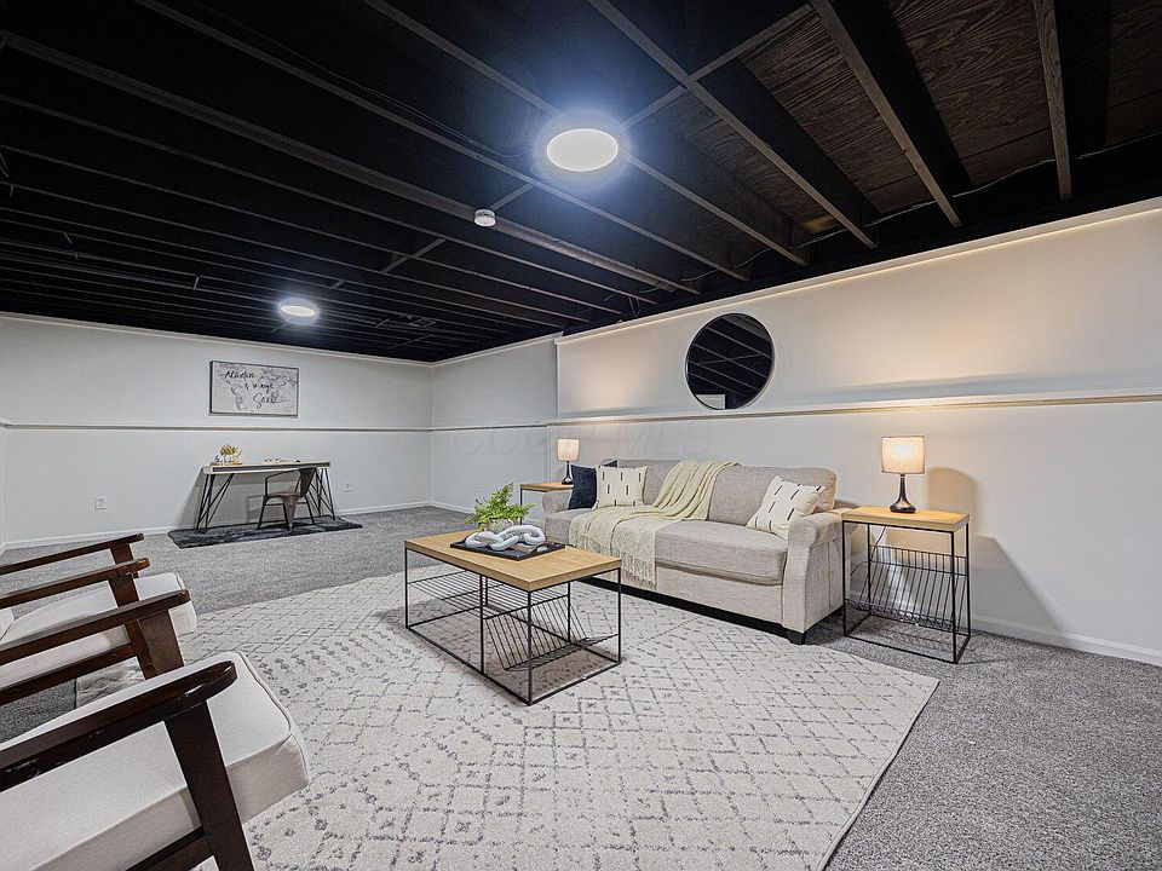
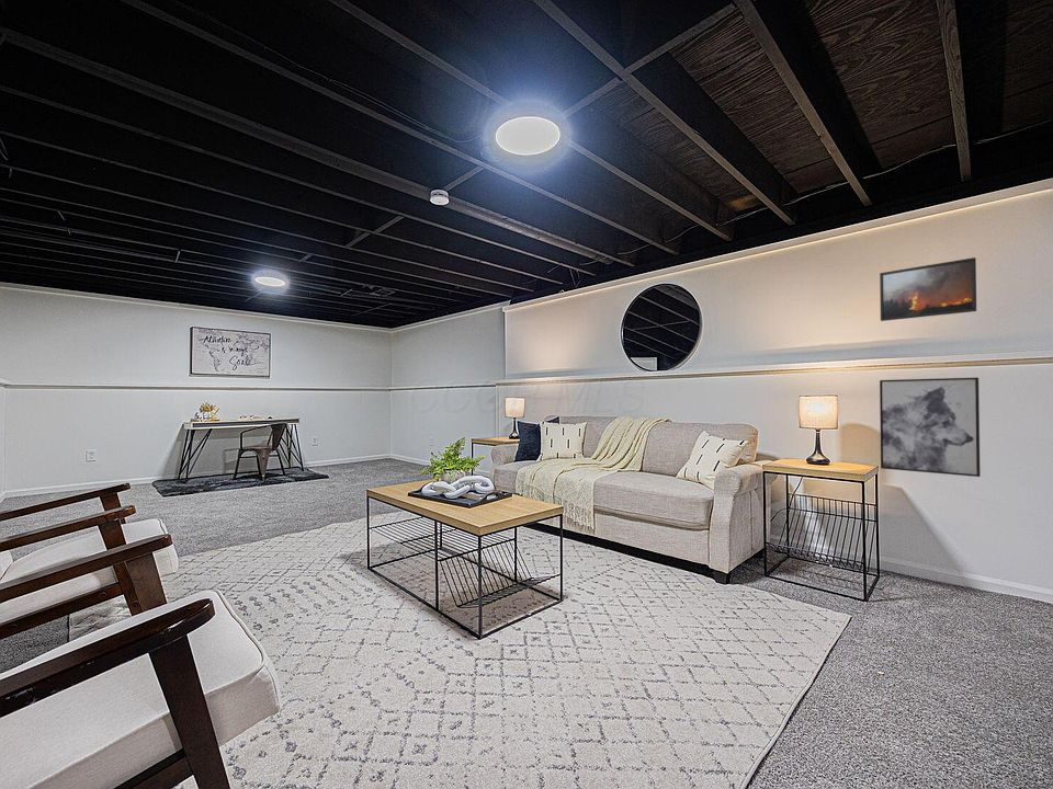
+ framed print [879,256,977,322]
+ wall art [879,376,982,478]
